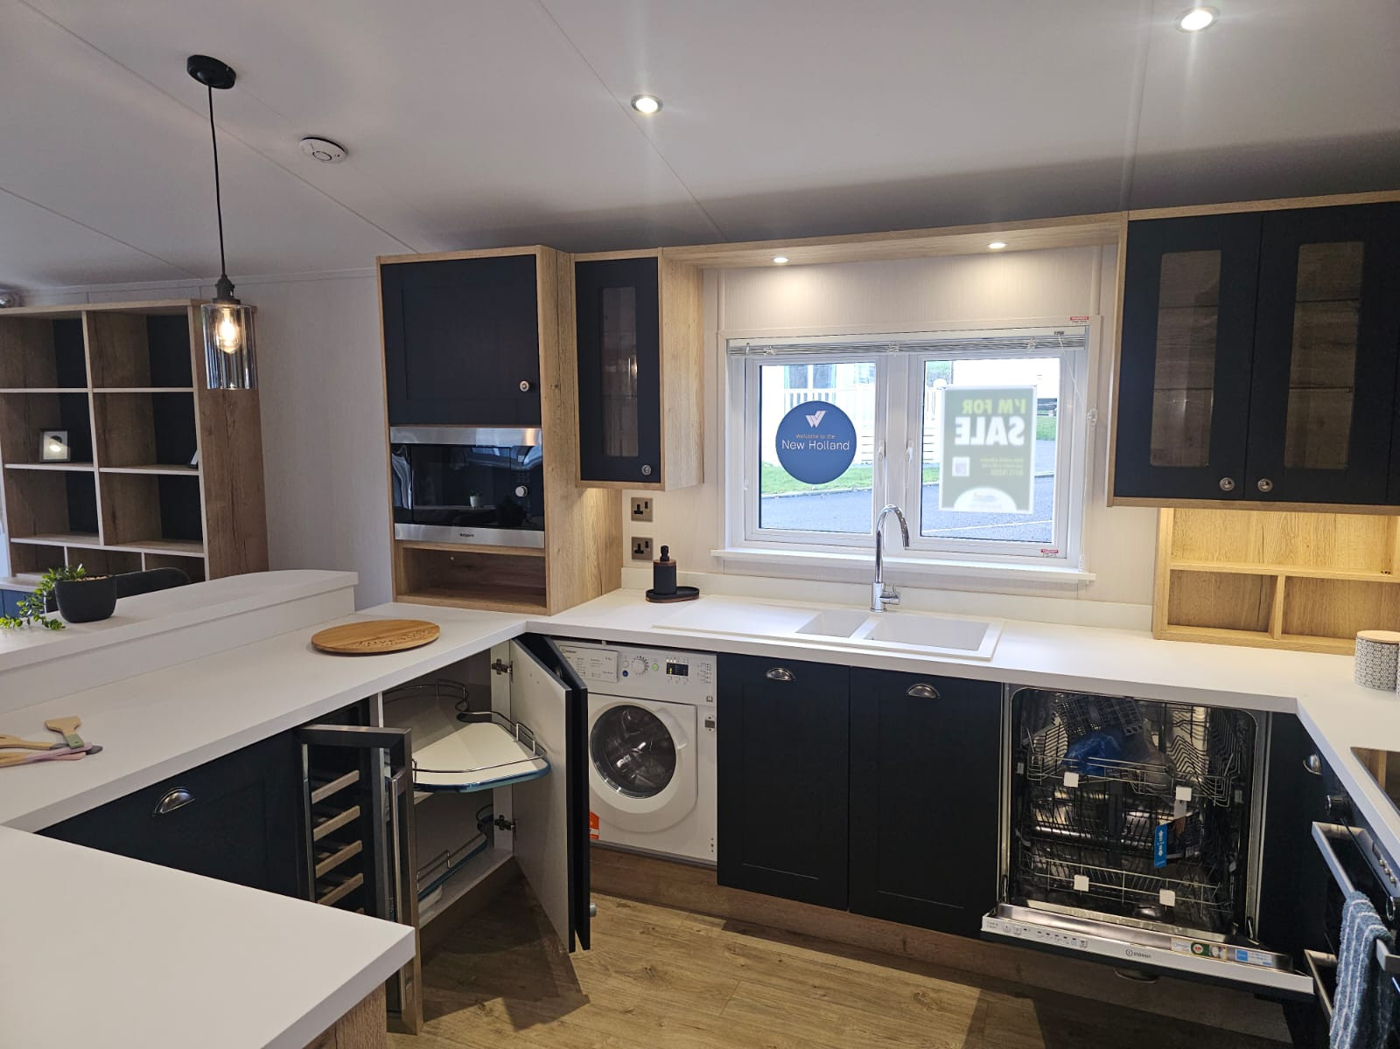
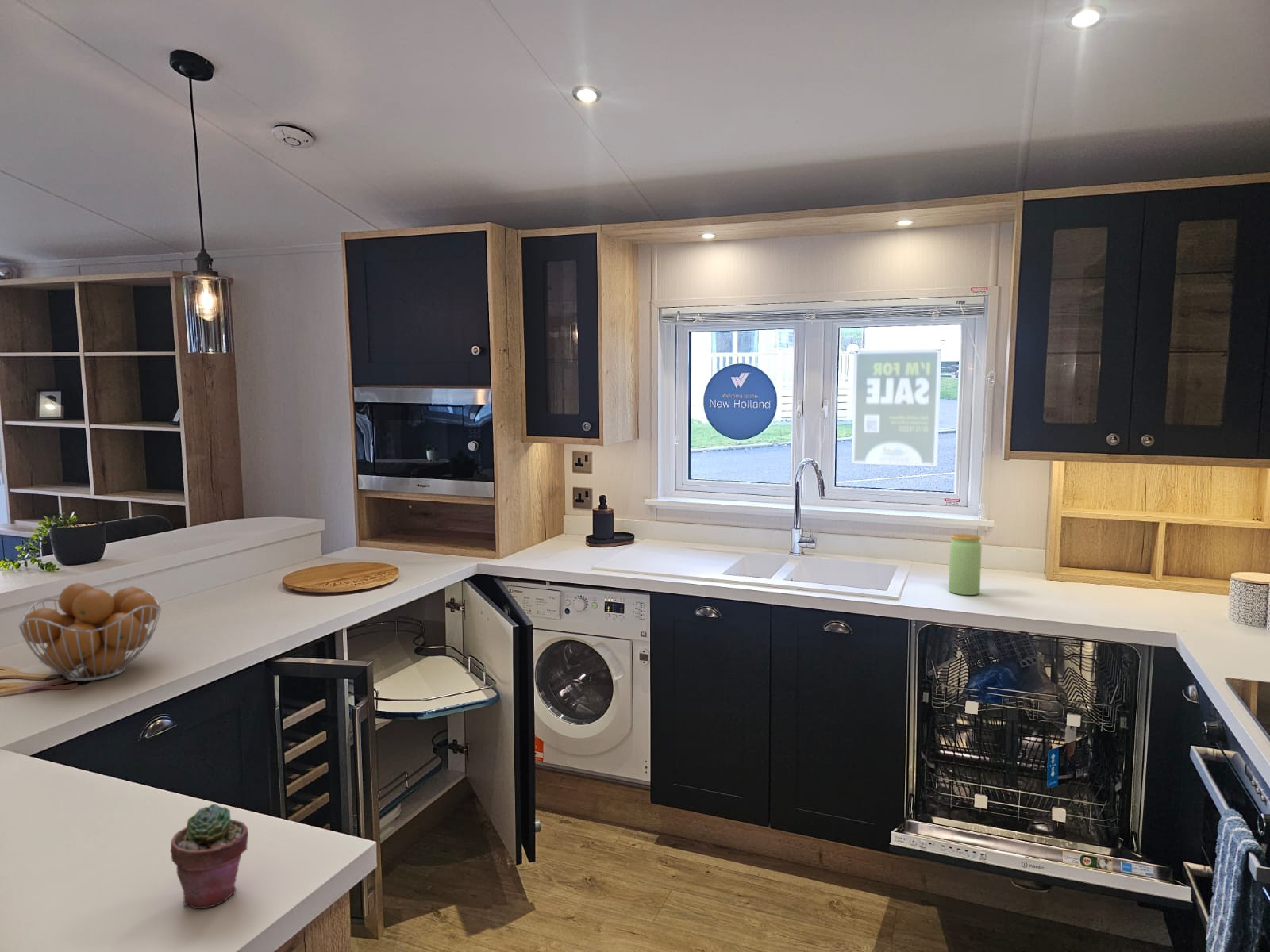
+ jar [948,533,983,596]
+ potted succulent [169,803,249,909]
+ fruit basket [18,582,162,682]
